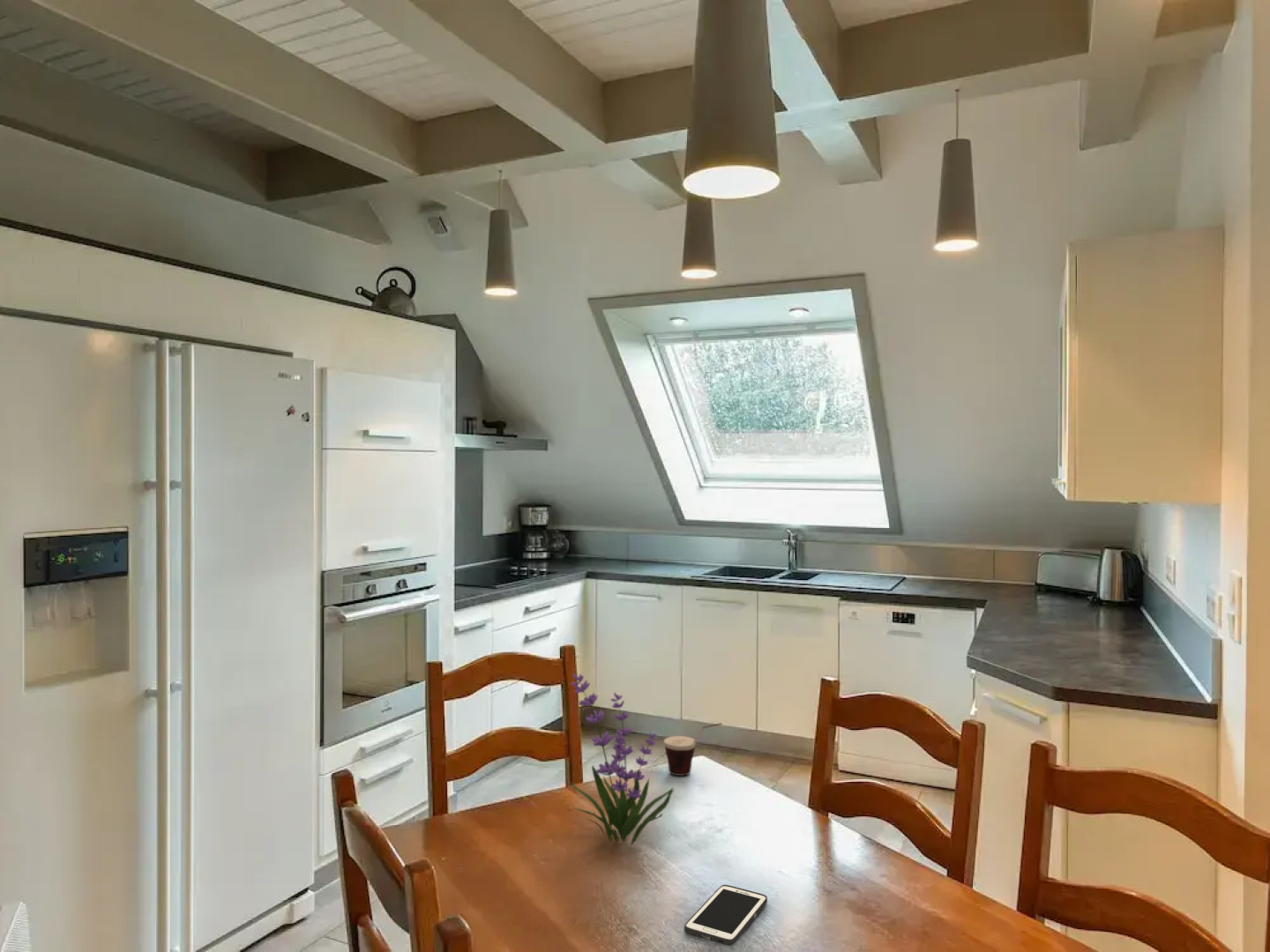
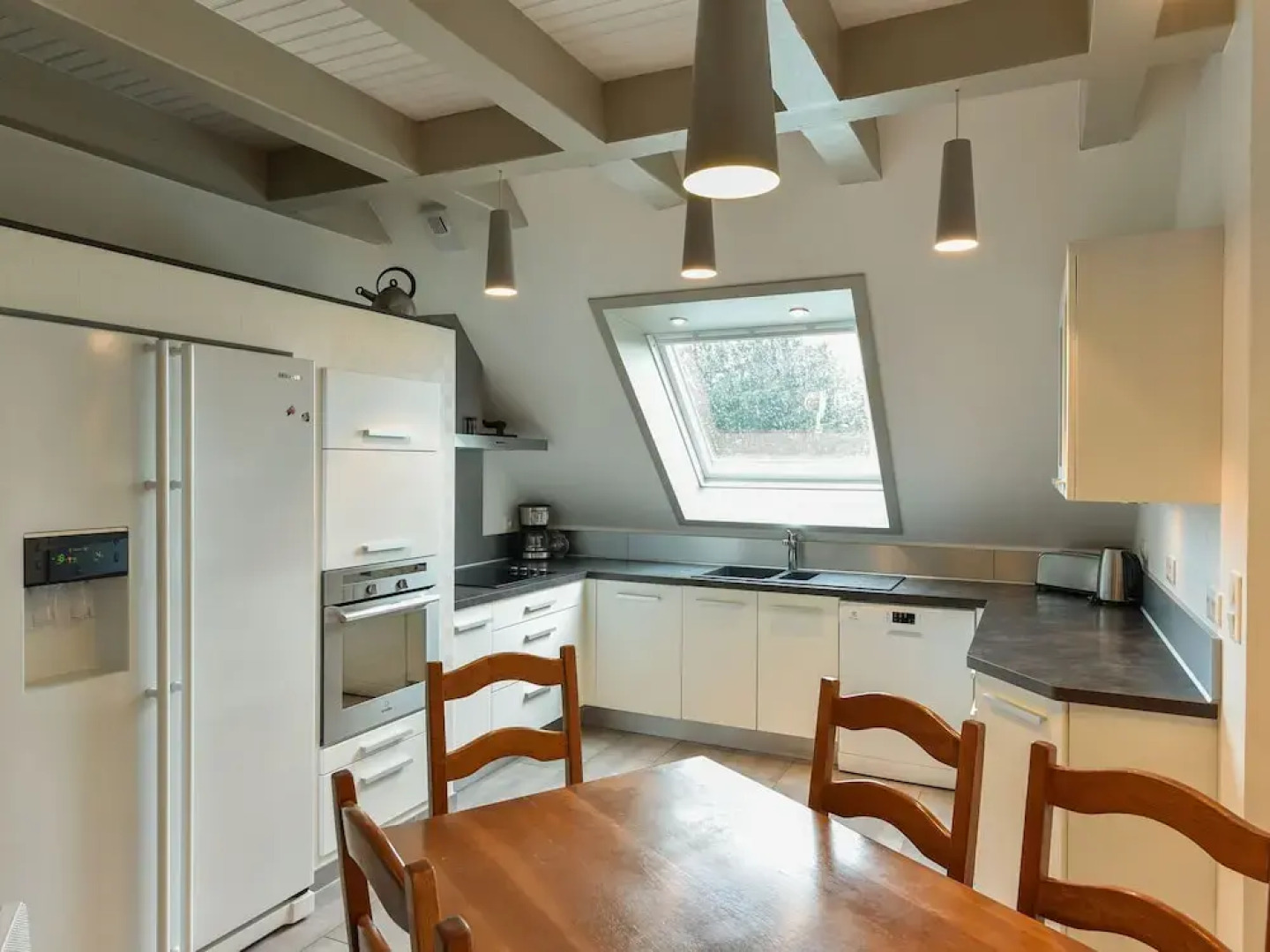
- plant [570,673,676,846]
- cup [663,722,723,777]
- cell phone [684,884,768,947]
